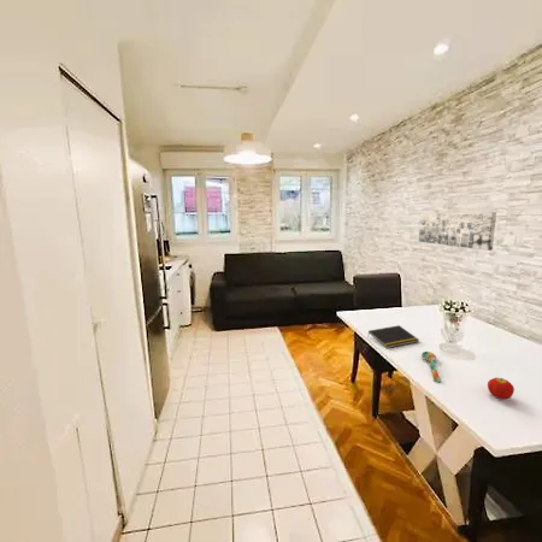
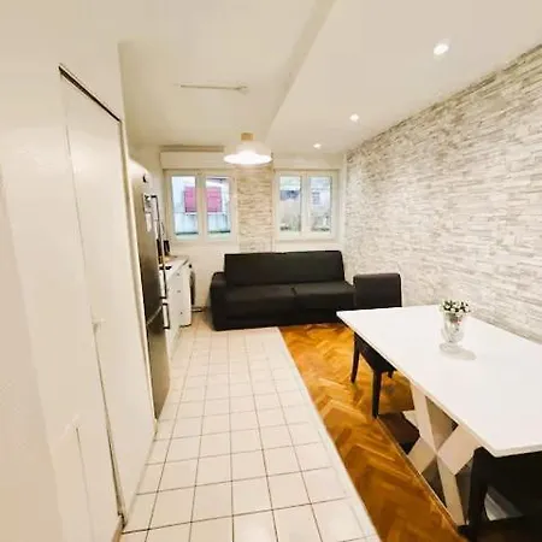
- notepad [366,324,420,349]
- spoon [420,350,442,383]
- wall art [418,211,497,252]
- fruit [487,377,516,400]
